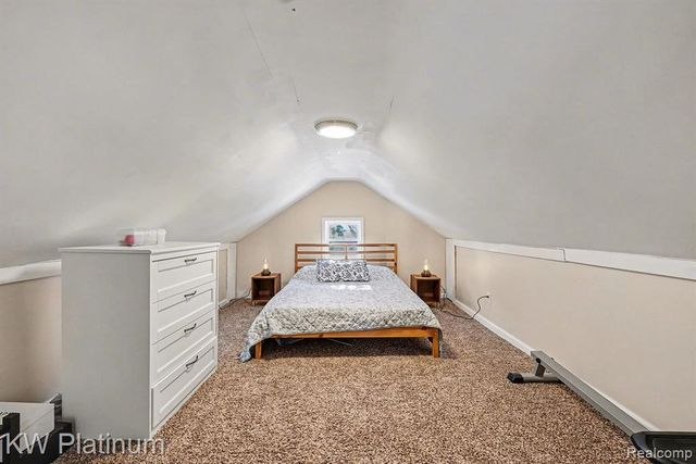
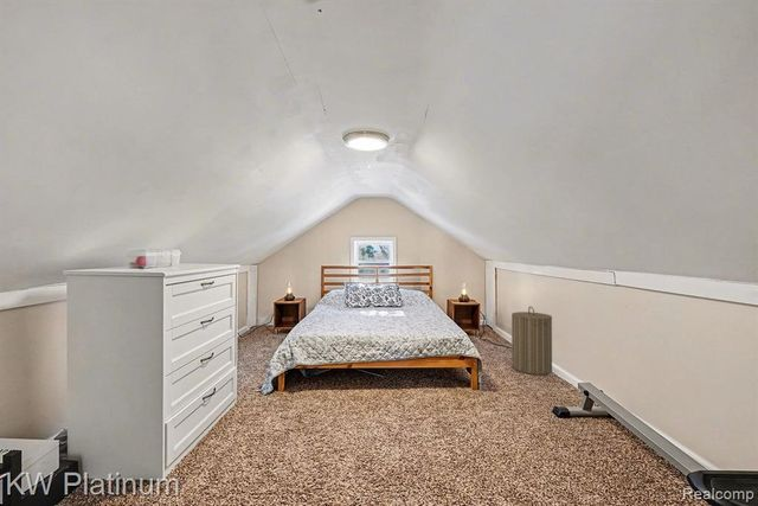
+ laundry hamper [510,306,553,376]
